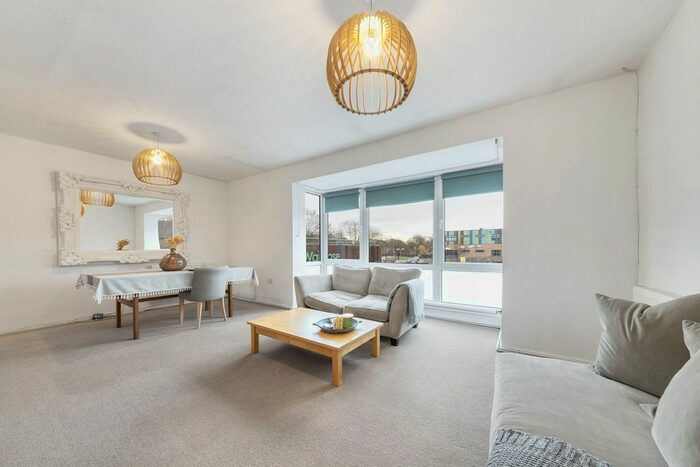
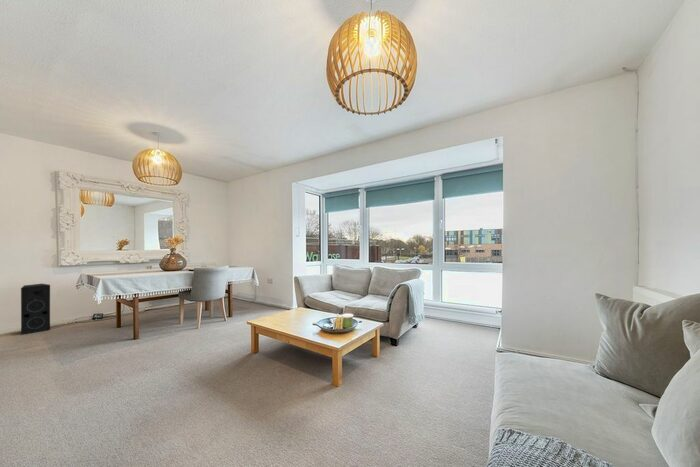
+ speaker [20,283,51,336]
